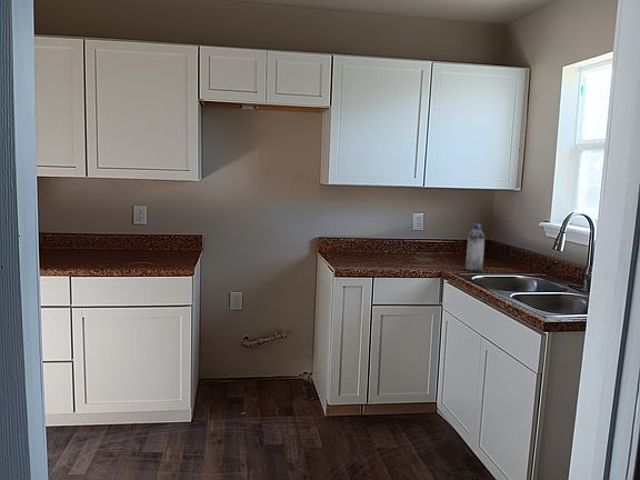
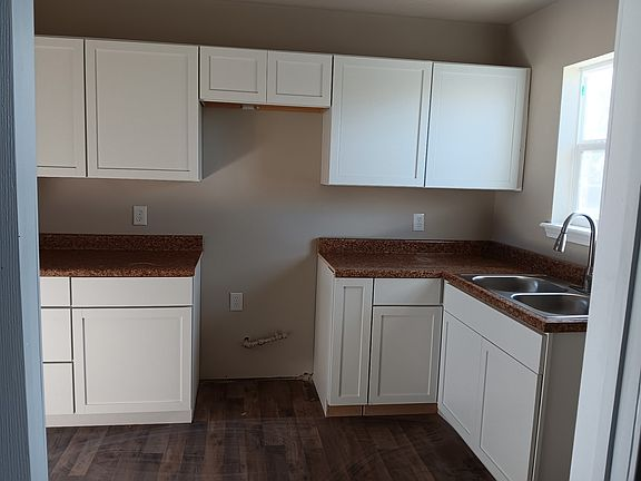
- water bottle [464,222,486,272]
